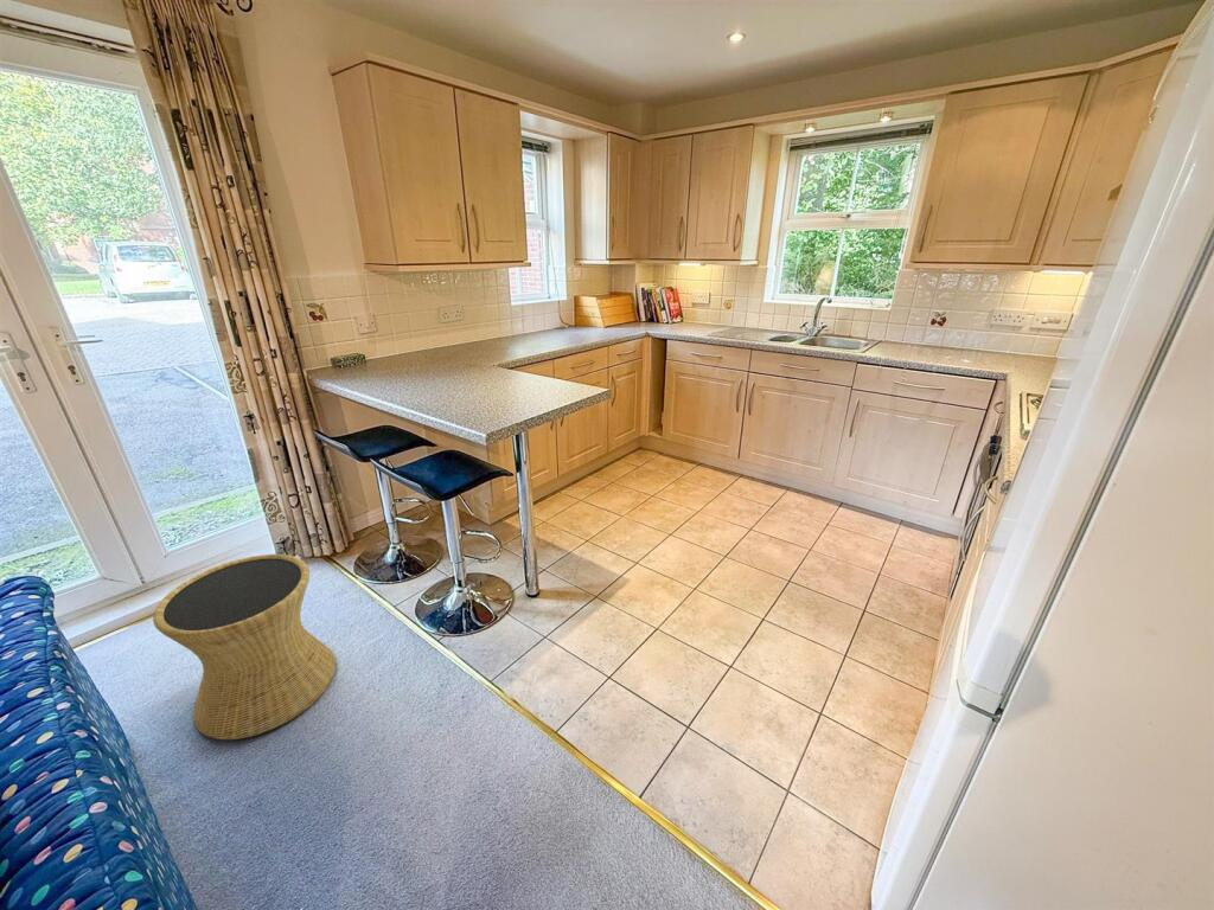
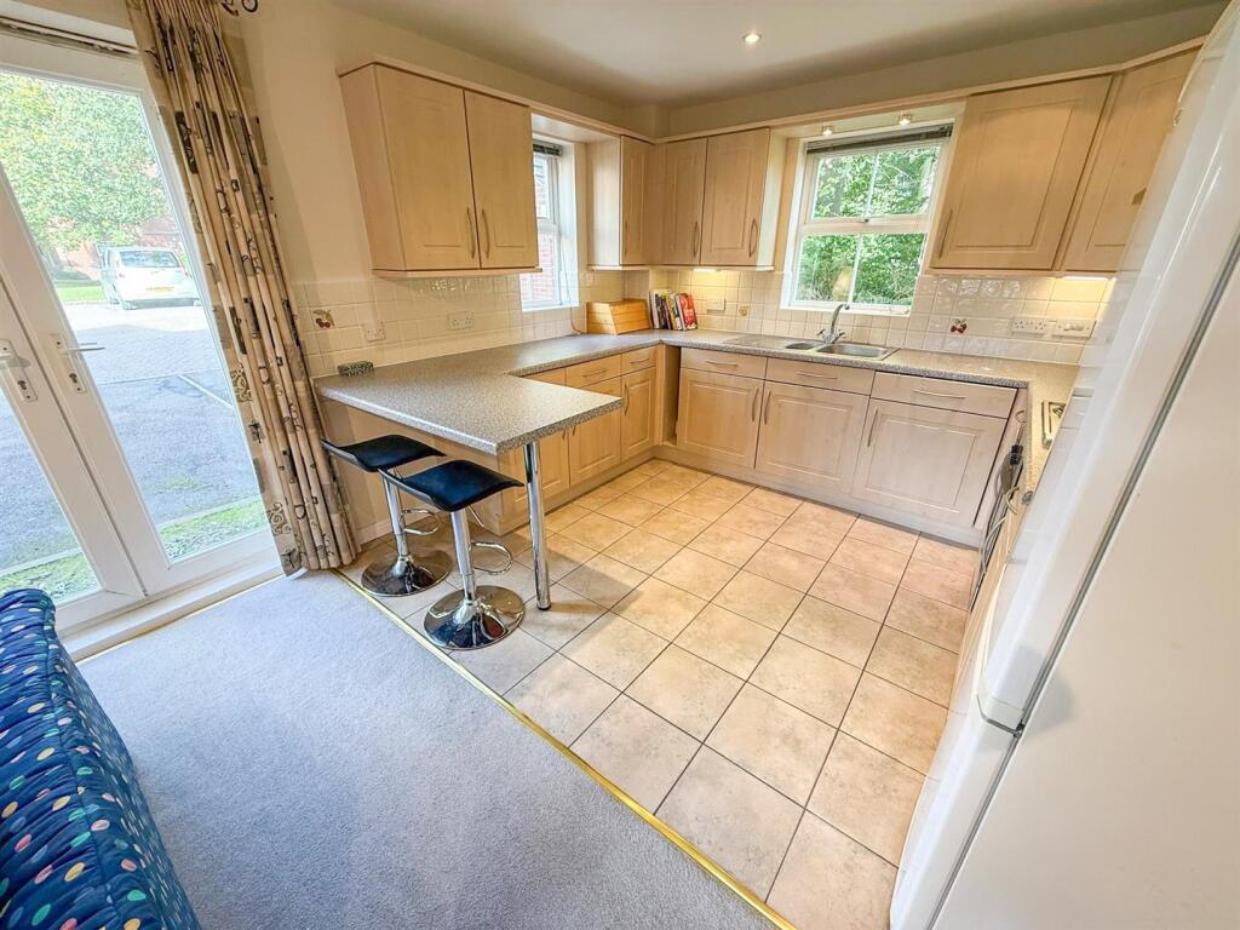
- side table [152,553,337,741]
